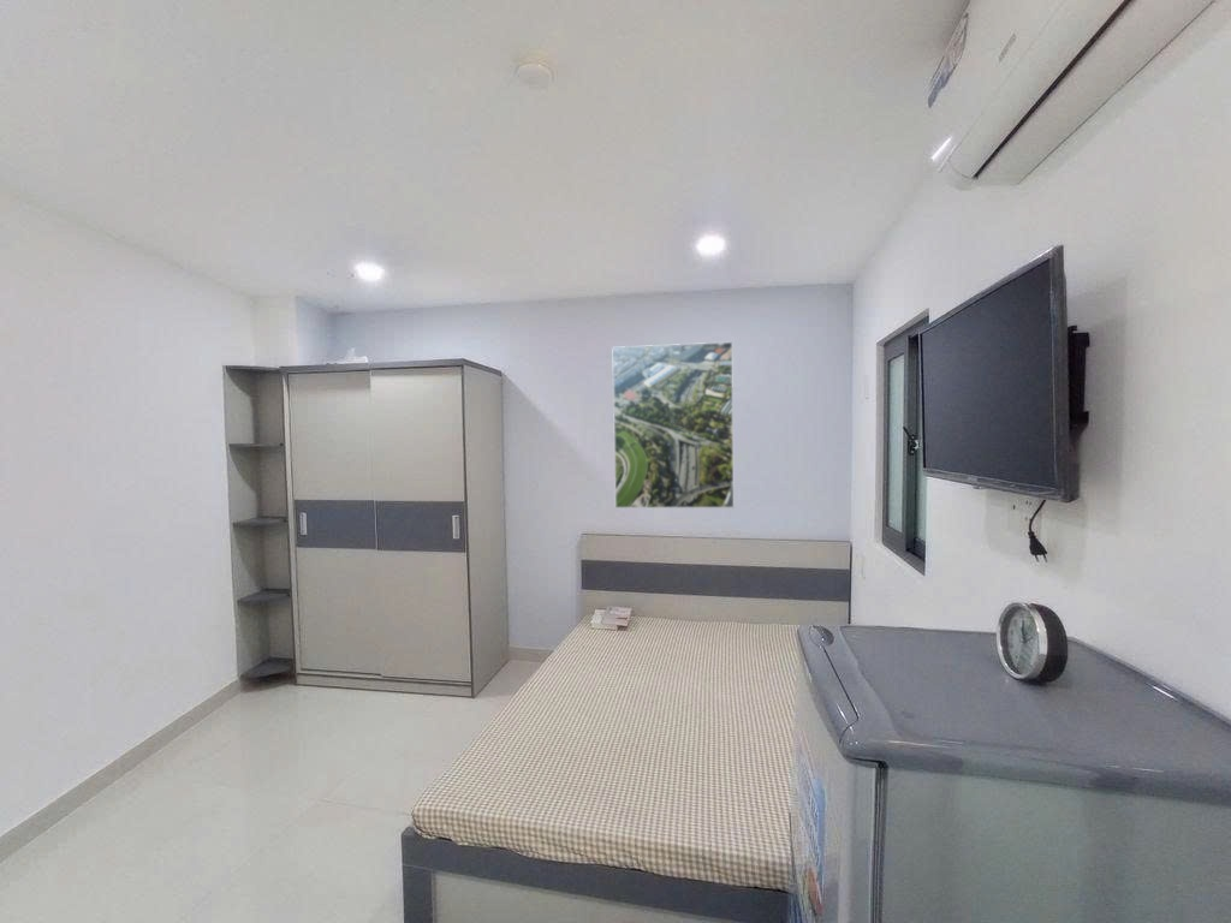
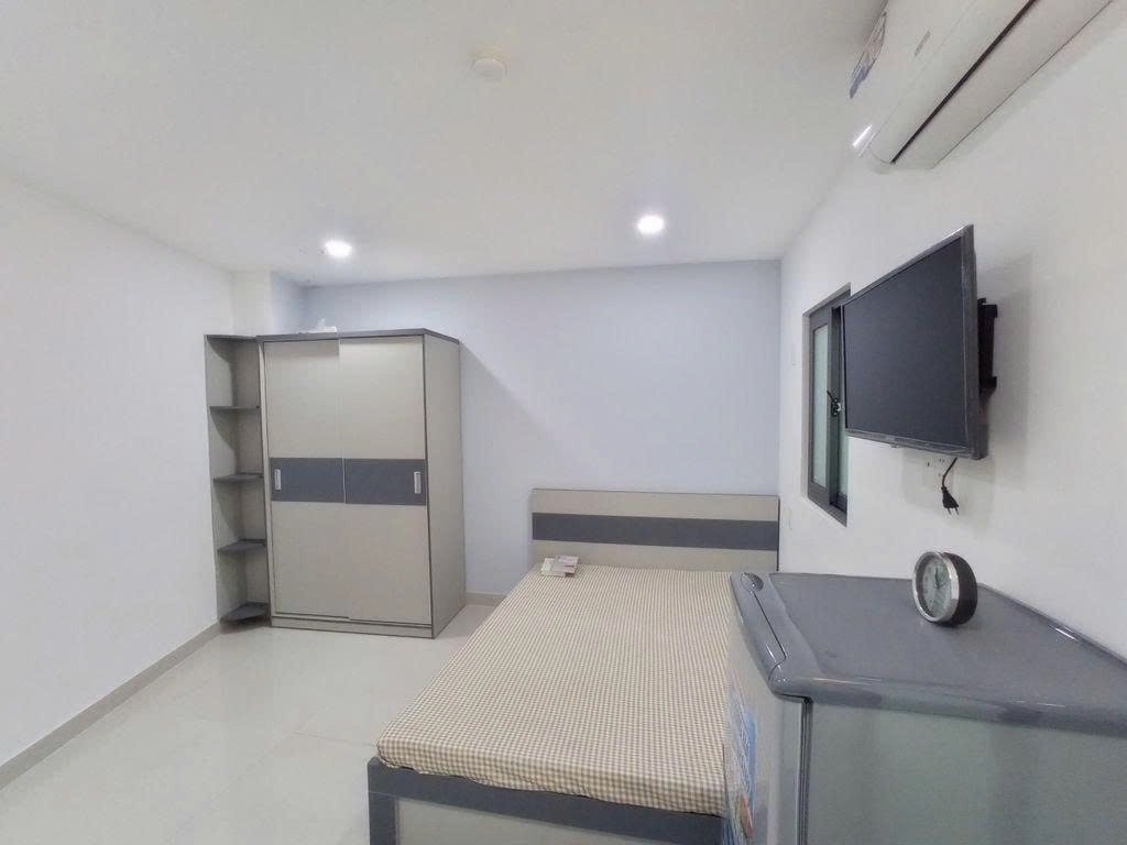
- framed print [611,341,735,510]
